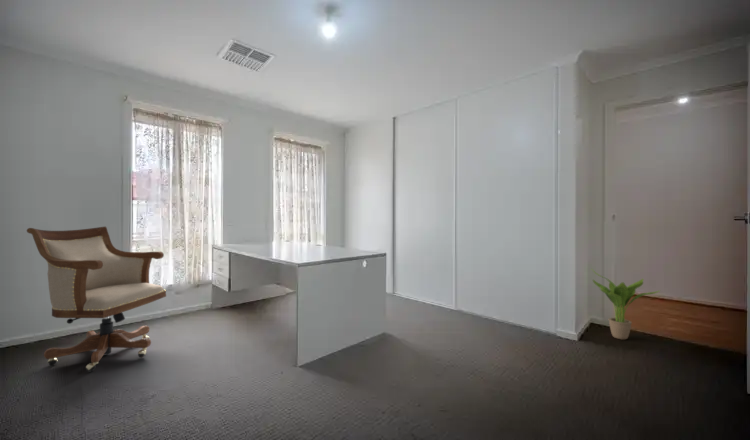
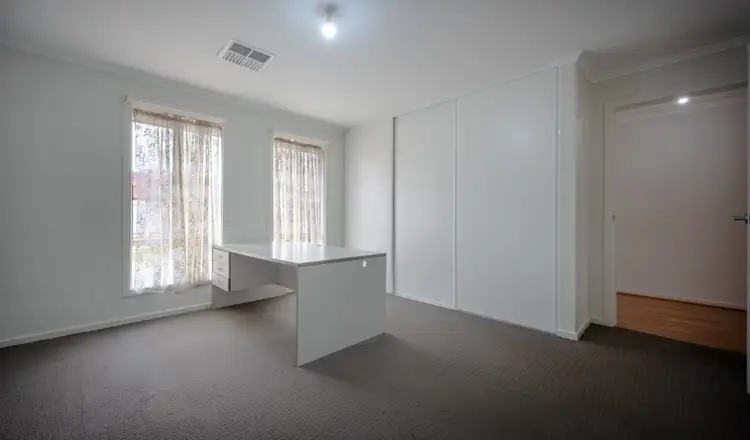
- chair [26,226,167,373]
- potted plant [591,269,661,340]
